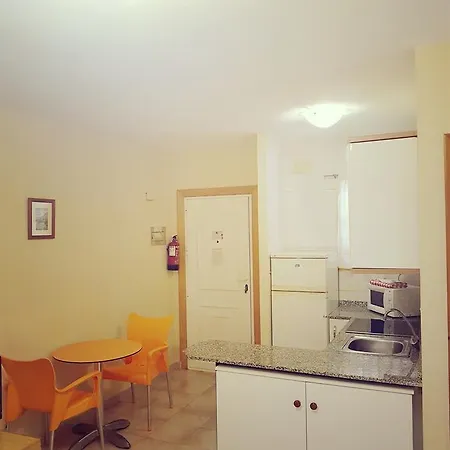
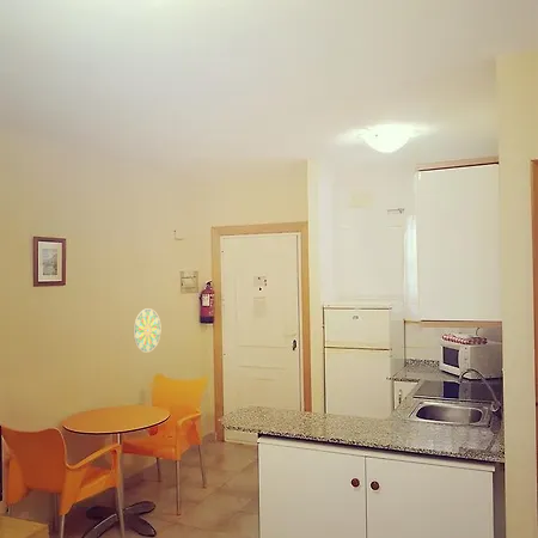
+ decorative plate [133,307,163,354]
